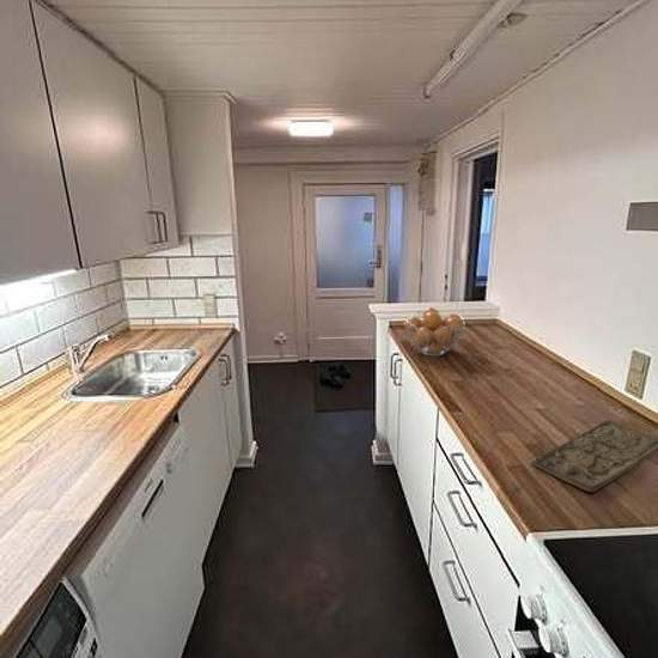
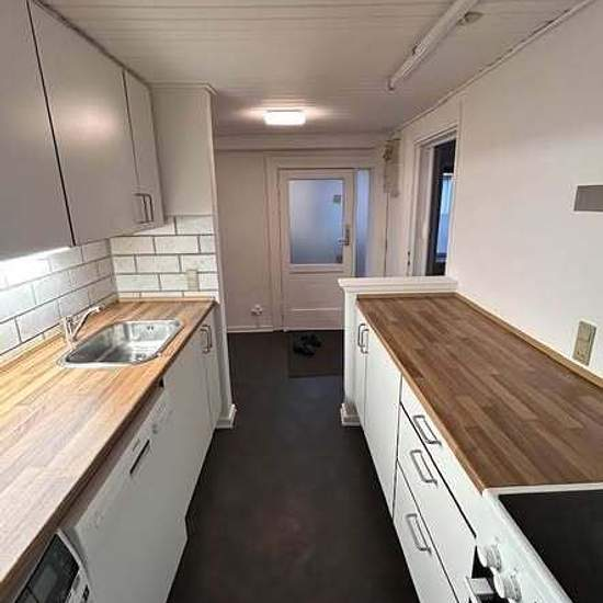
- cutting board [531,419,658,493]
- fruit basket [403,306,465,358]
